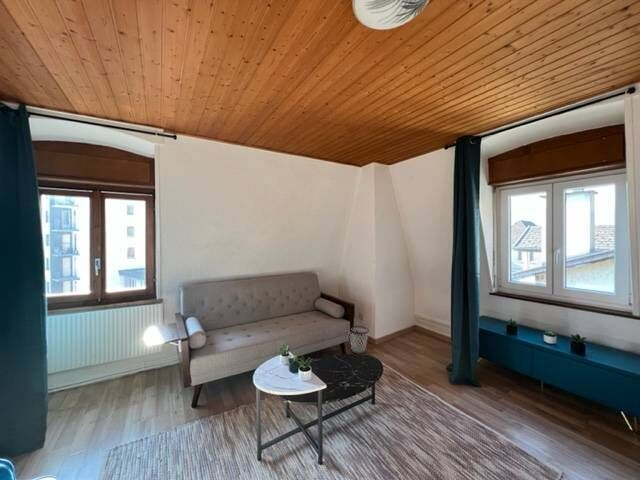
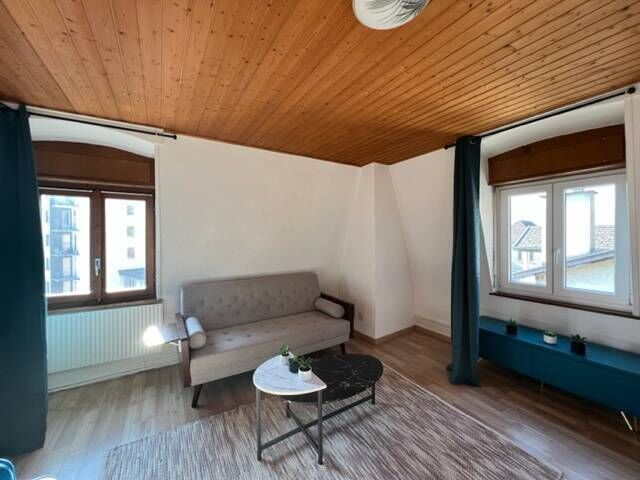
- wastebasket [349,325,370,355]
